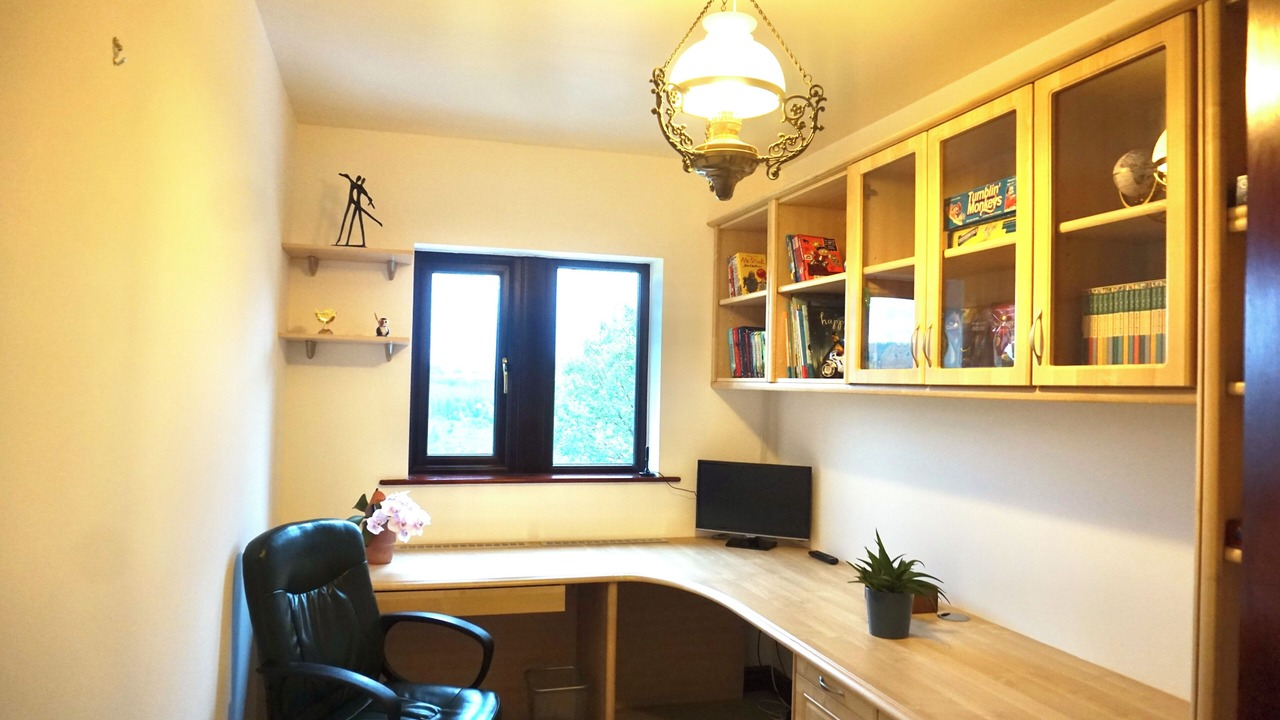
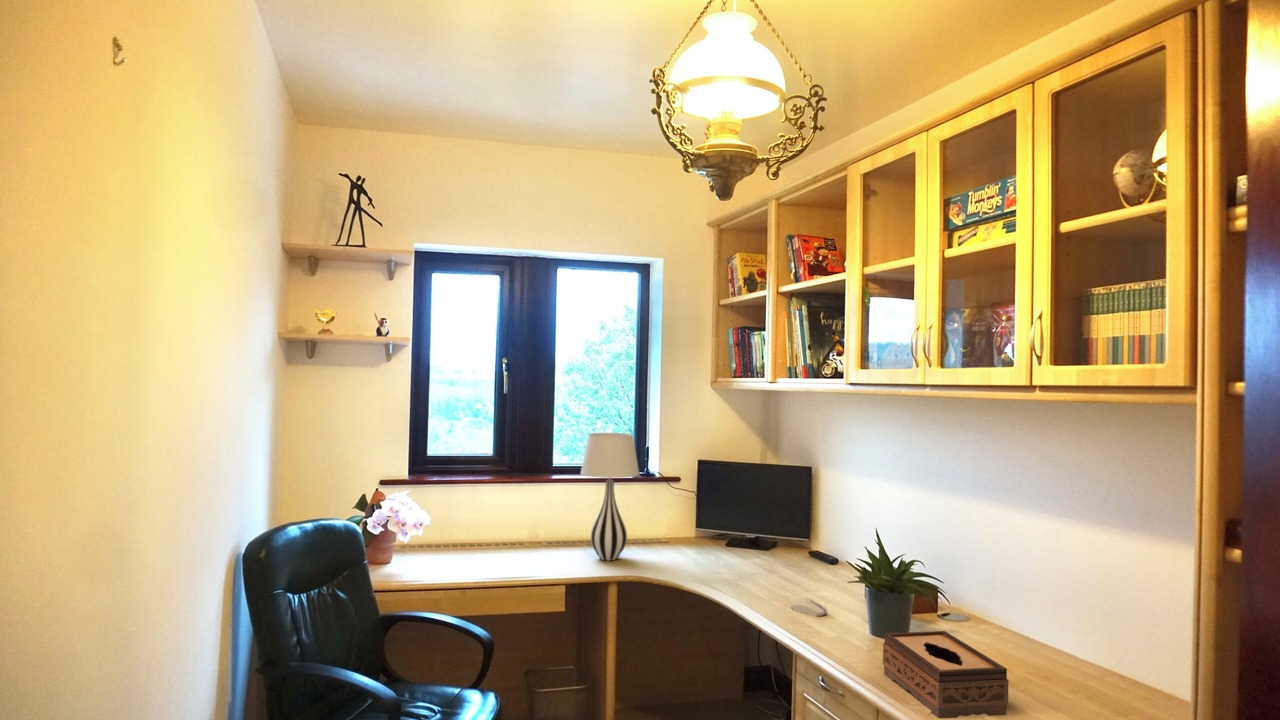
+ table lamp [579,432,641,562]
+ computer mouse [790,597,828,617]
+ tissue box [882,630,1009,719]
